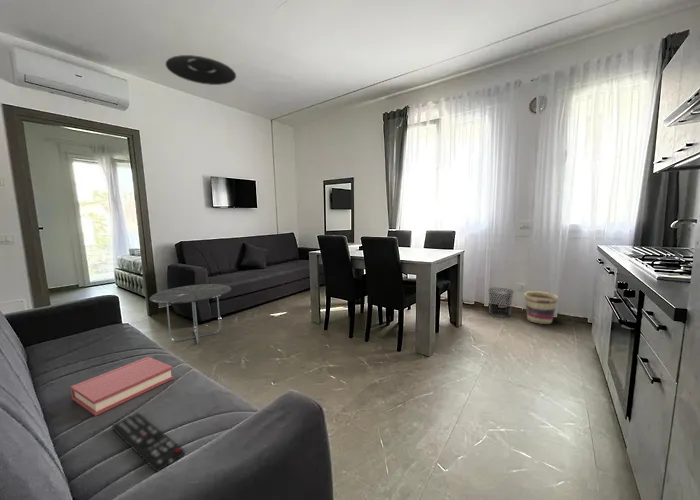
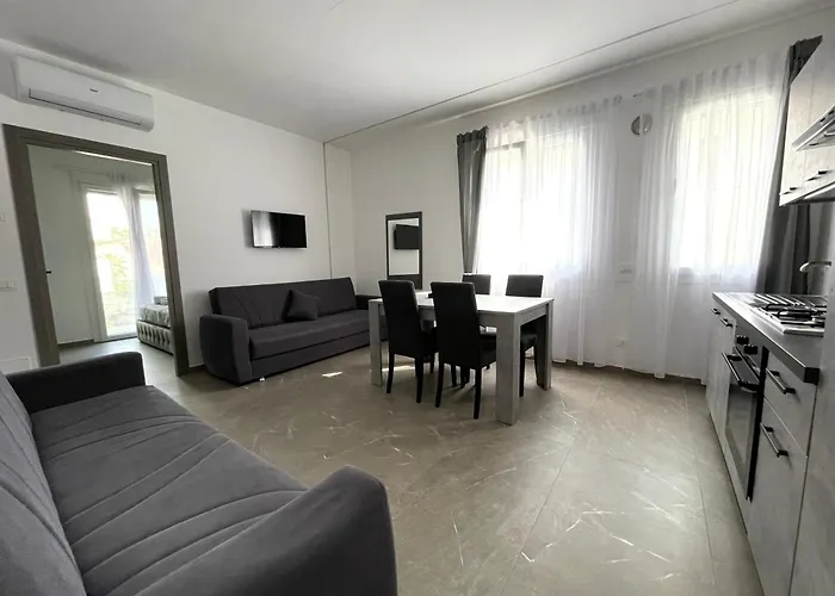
- hardback book [70,356,175,417]
- waste bin [487,287,515,318]
- side table [149,283,232,344]
- ceiling light [165,54,237,86]
- basket [523,290,559,325]
- remote control [111,412,185,474]
